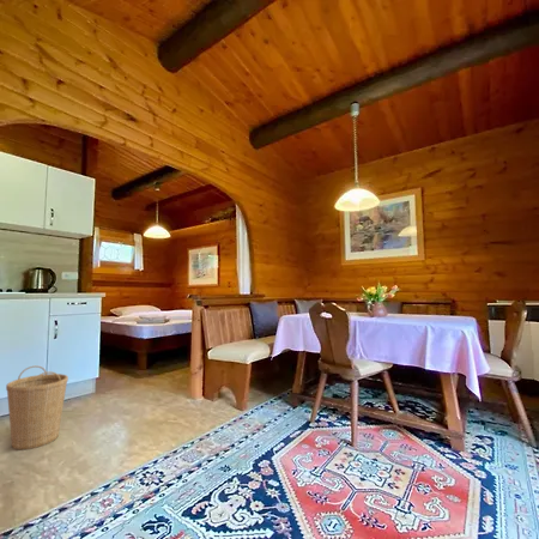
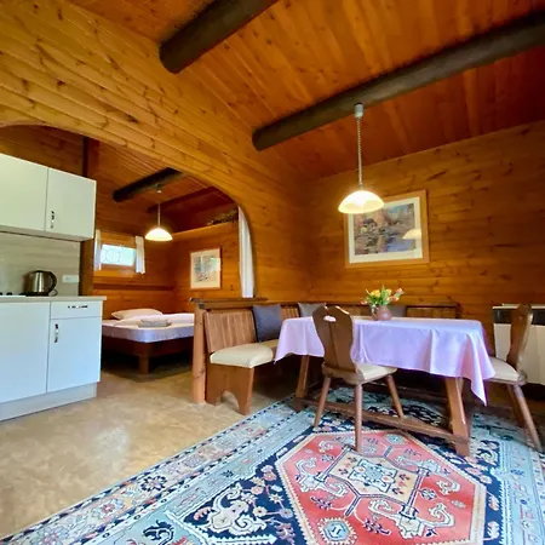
- basket [5,364,69,450]
